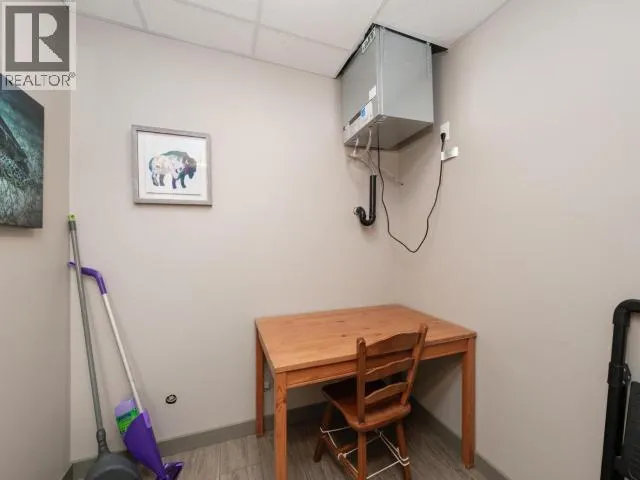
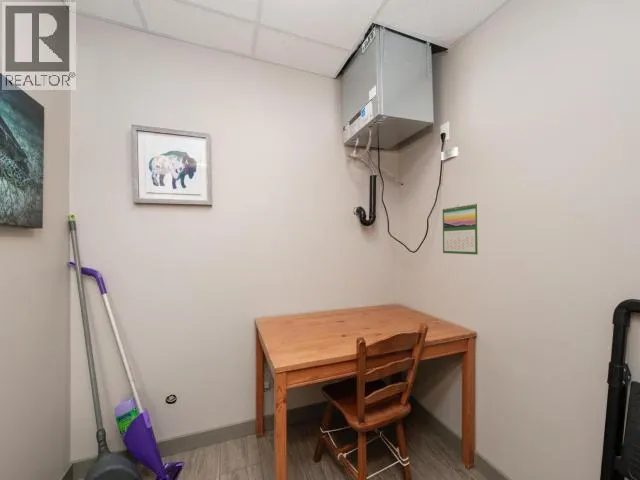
+ calendar [442,202,480,256]
